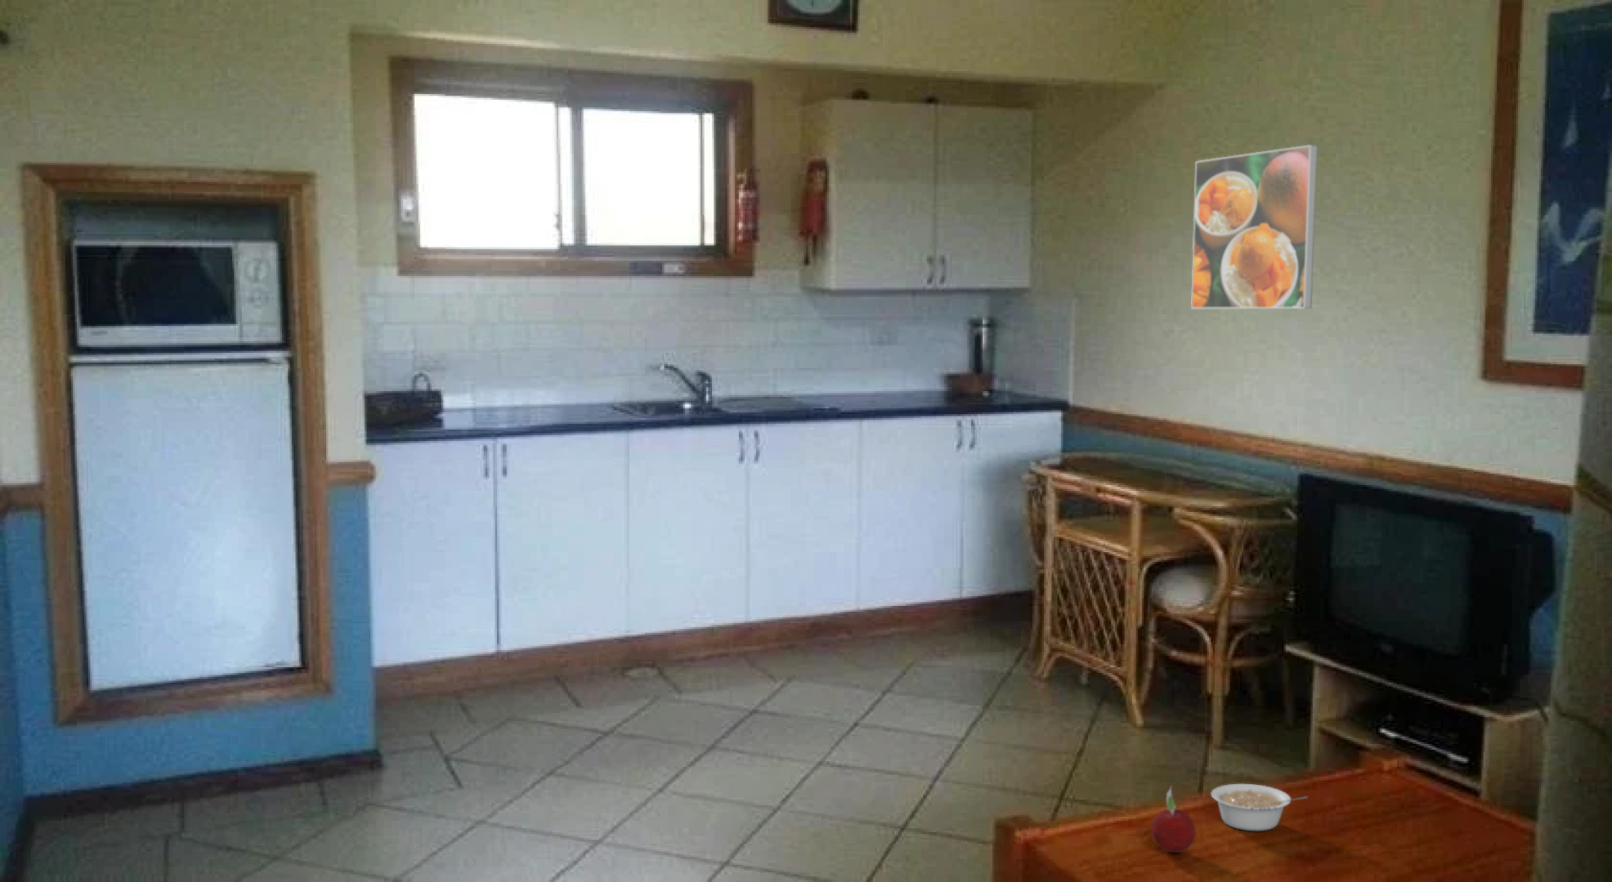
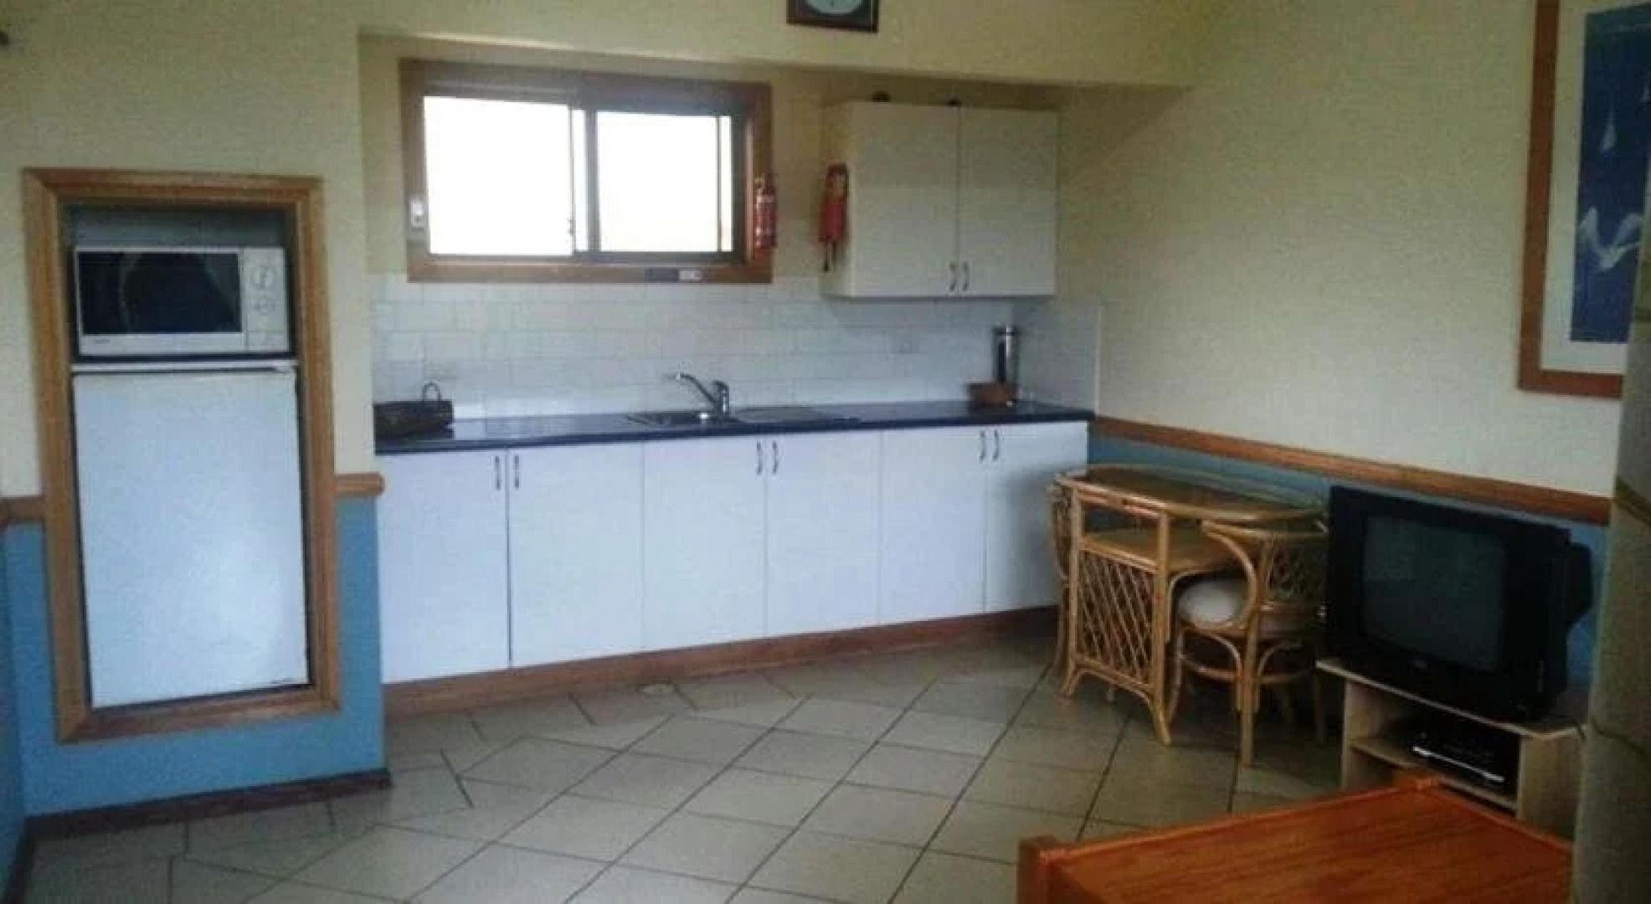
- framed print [1190,143,1319,310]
- legume [1211,783,1309,831]
- fruit [1150,785,1197,854]
